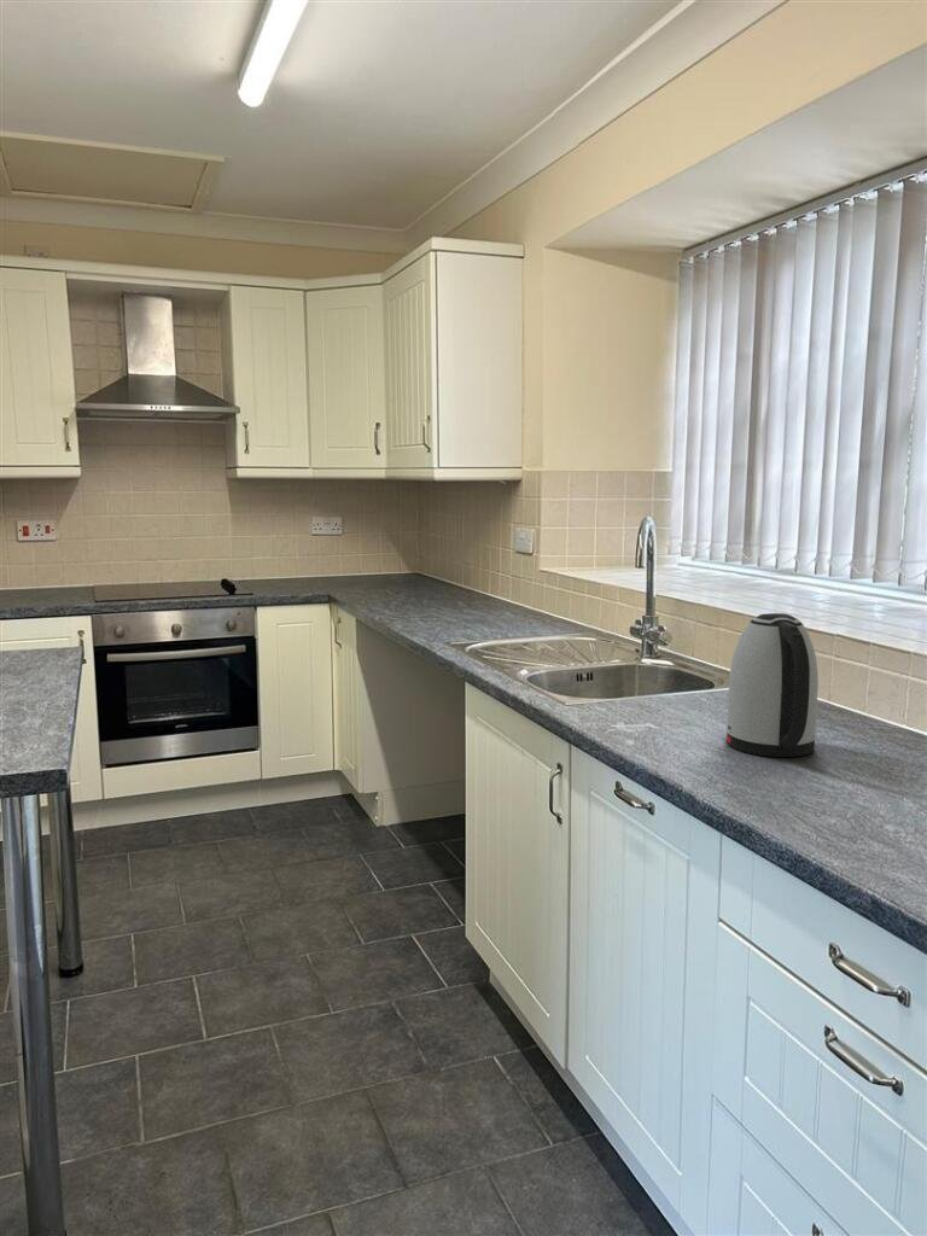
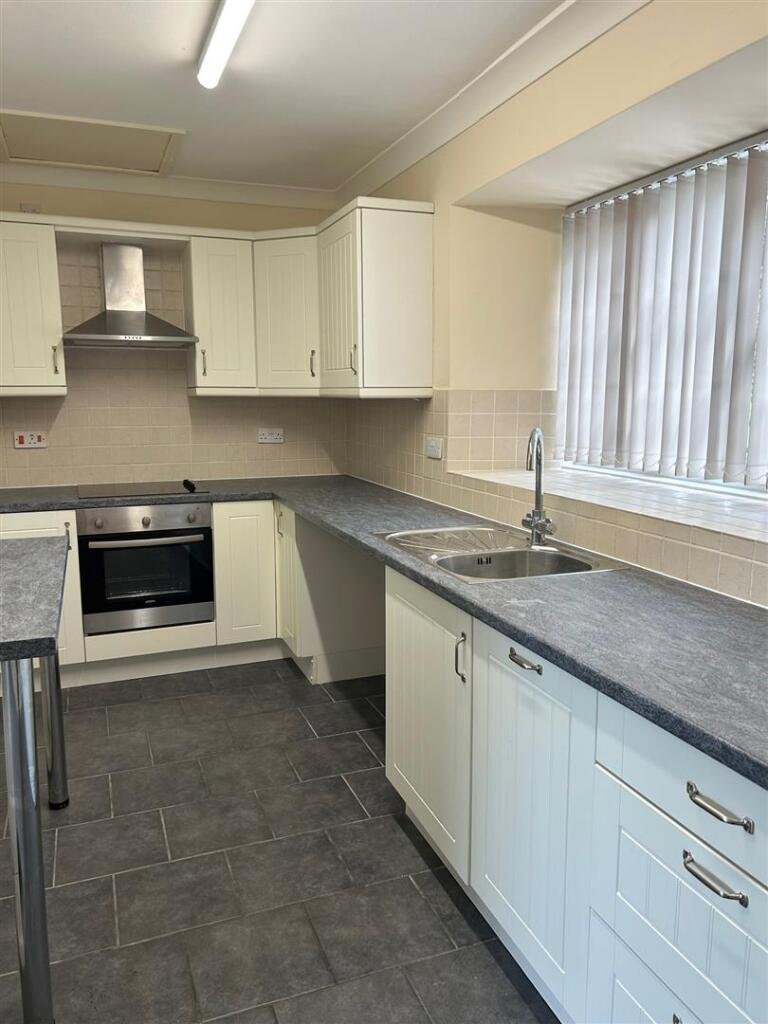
- kettle [725,612,820,758]
